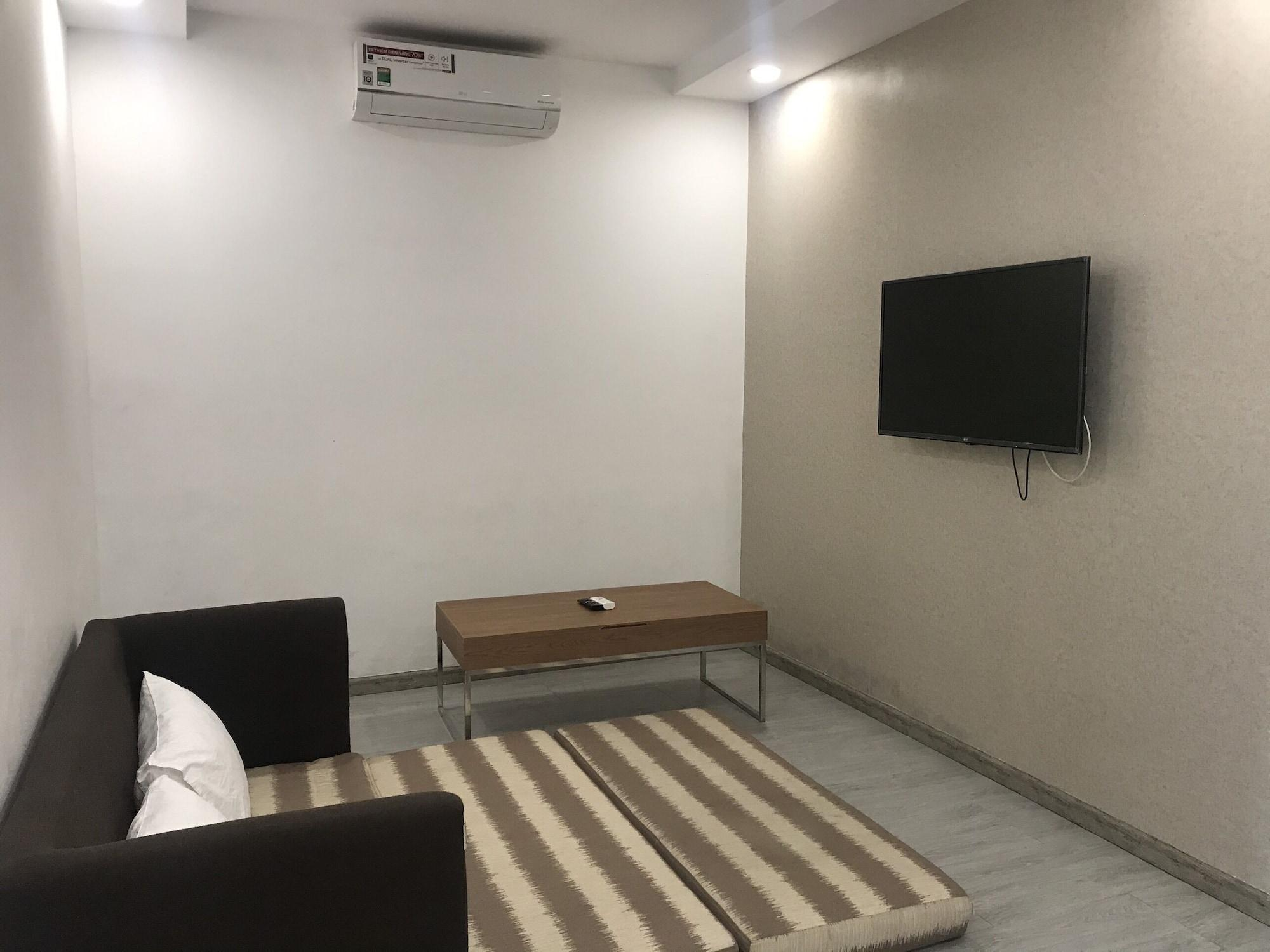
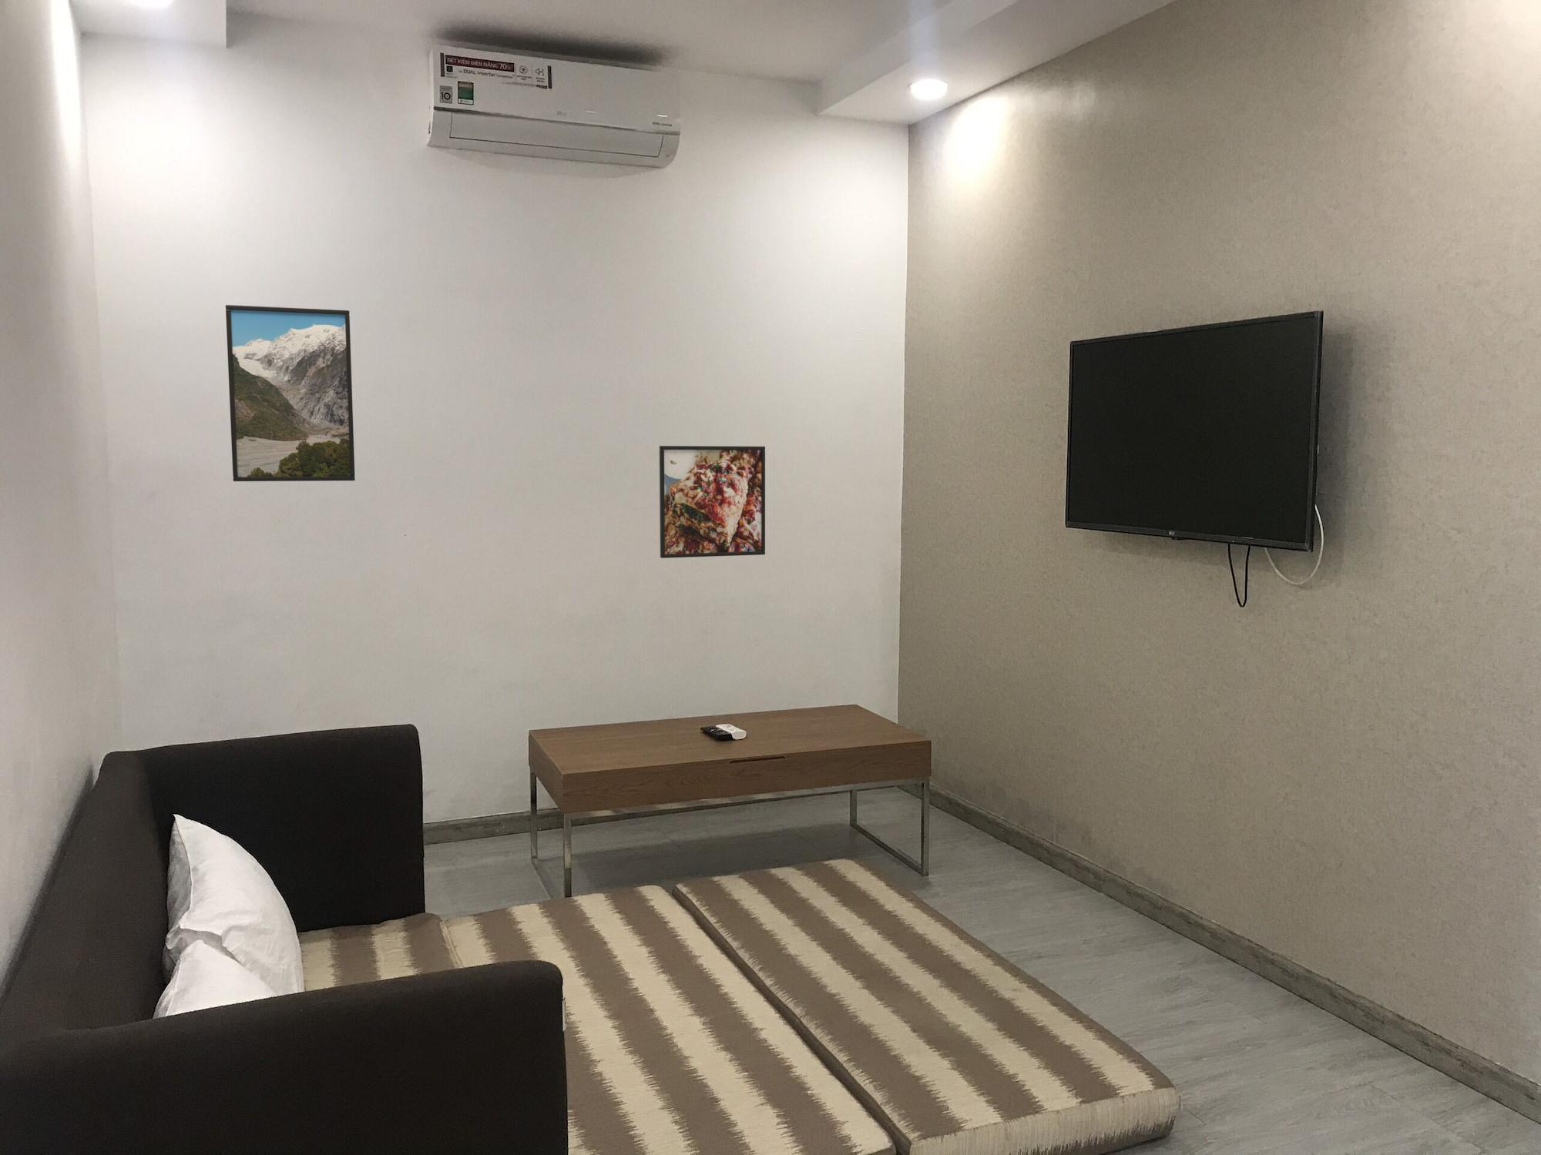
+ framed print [224,305,356,482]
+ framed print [659,445,766,559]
